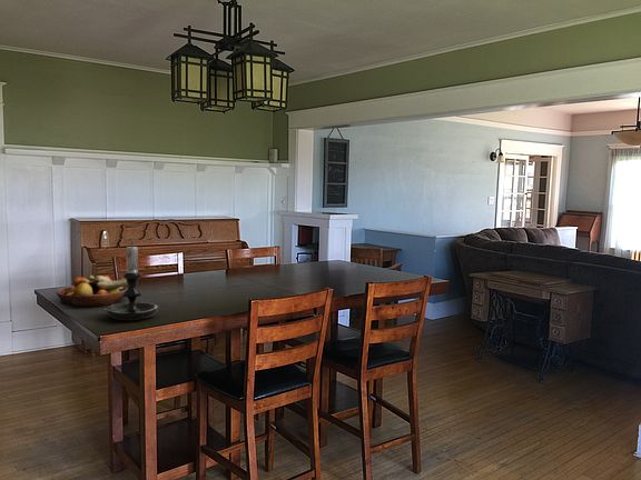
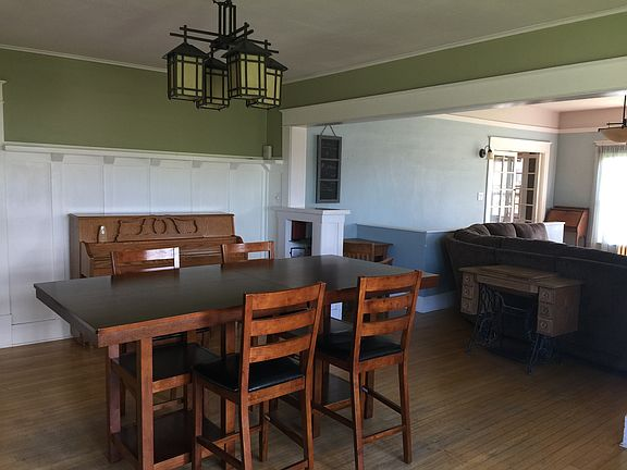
- fruit bowl [56,274,128,308]
- candle holder [101,241,159,321]
